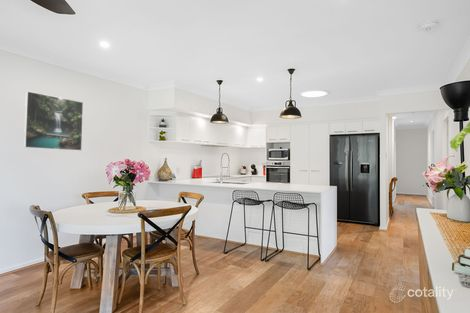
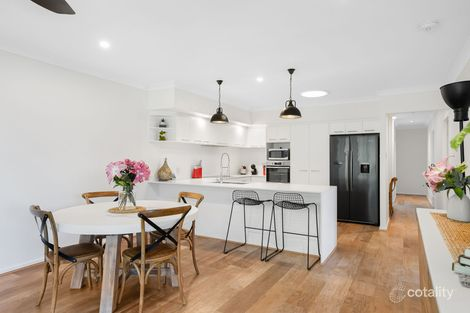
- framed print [23,90,84,152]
